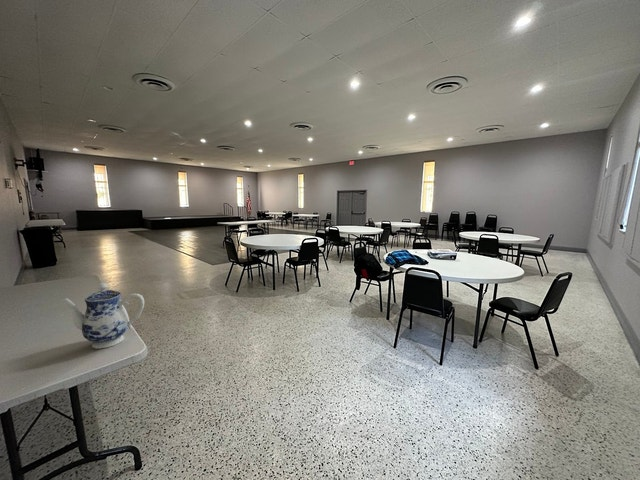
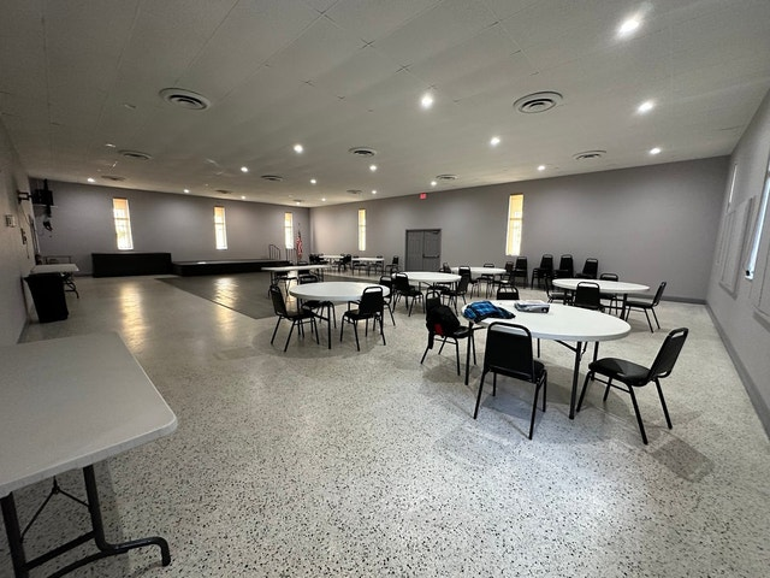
- teapot [59,282,145,350]
